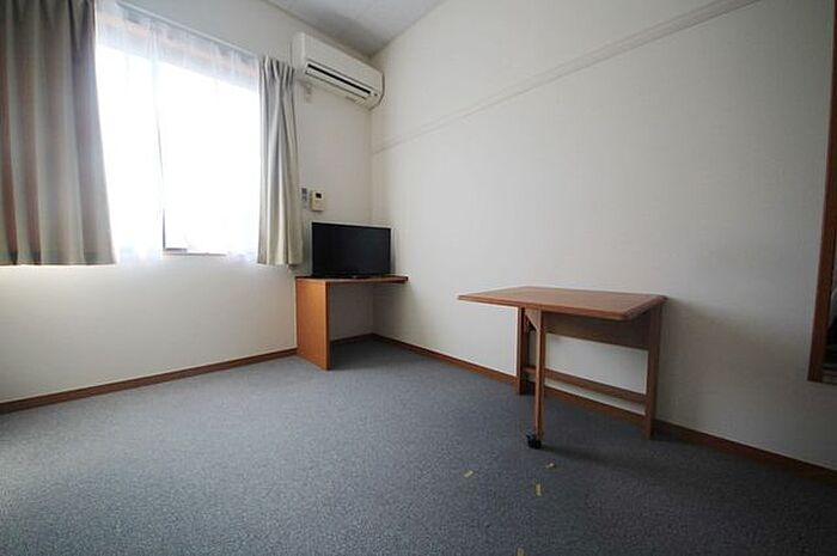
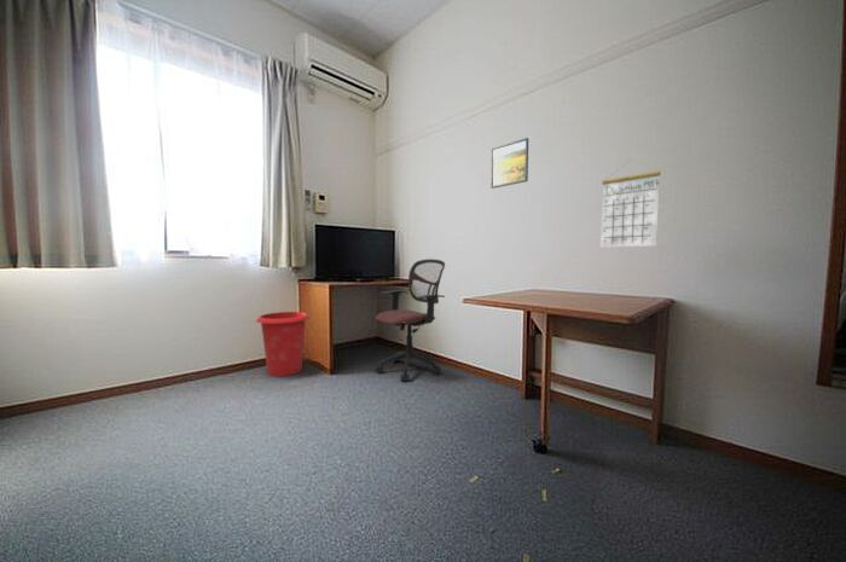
+ office chair [373,257,446,383]
+ waste bin [255,311,311,377]
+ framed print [489,137,529,190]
+ calendar [599,158,662,249]
